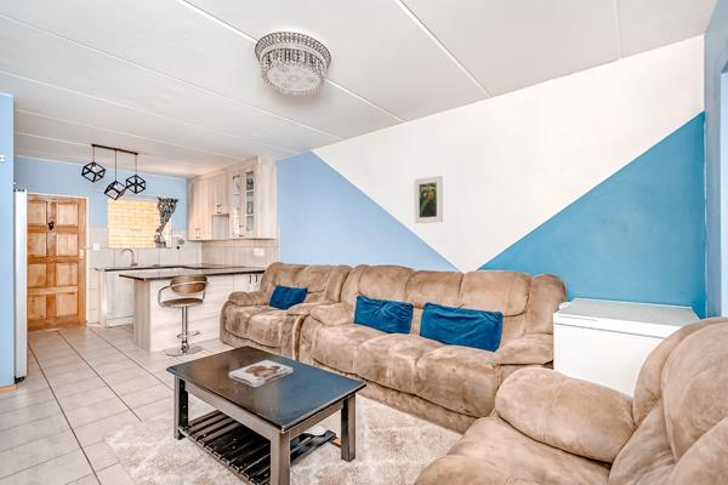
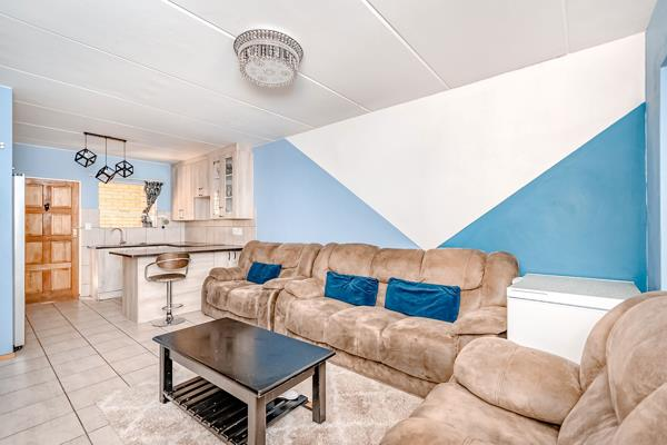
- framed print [413,175,444,224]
- board game [228,359,294,389]
